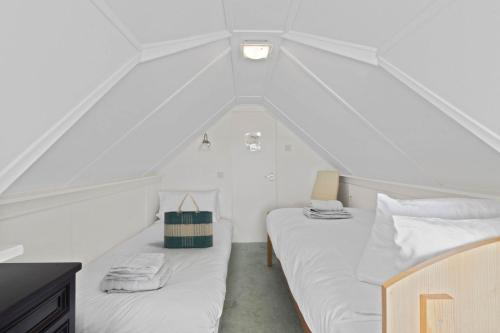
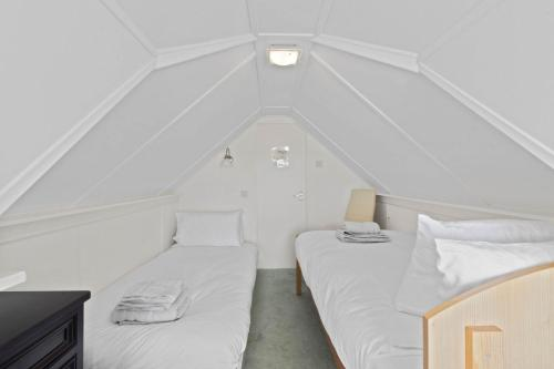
- tote bag [163,192,214,249]
